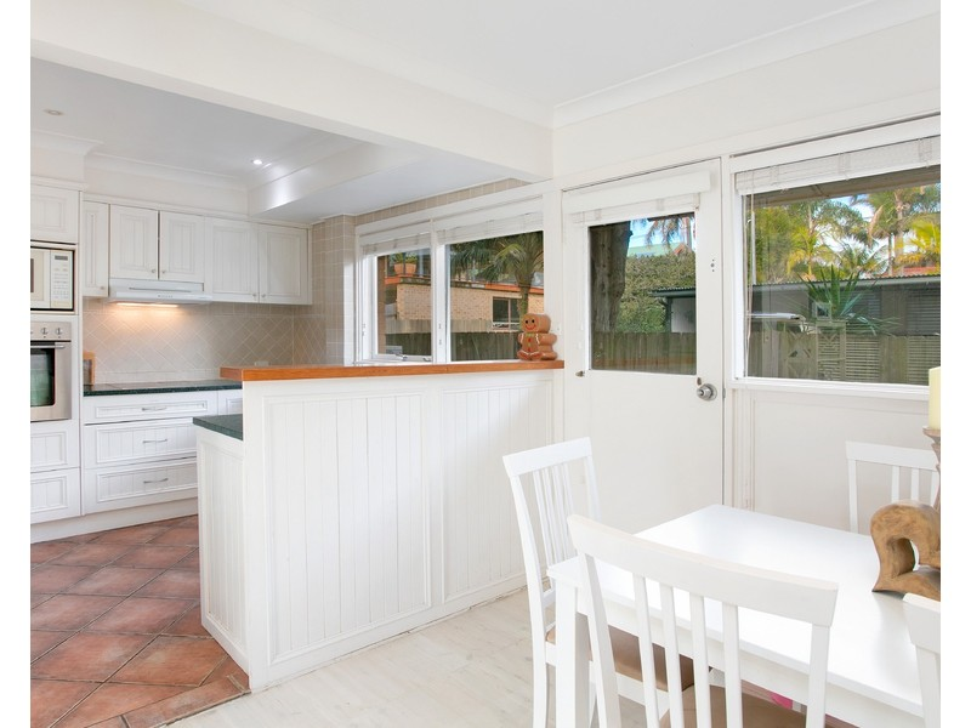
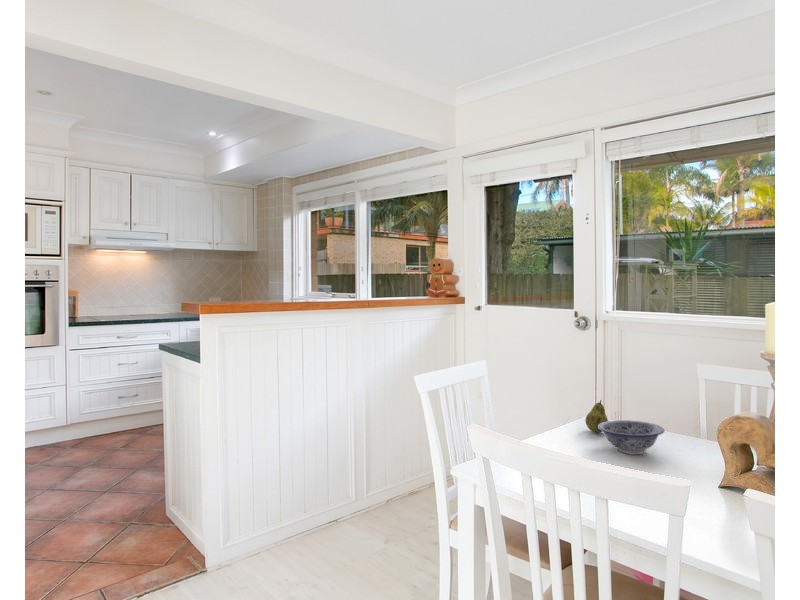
+ bowl [598,419,665,455]
+ fruit [584,399,609,434]
